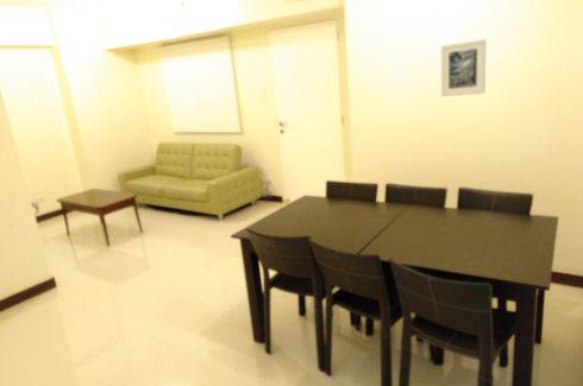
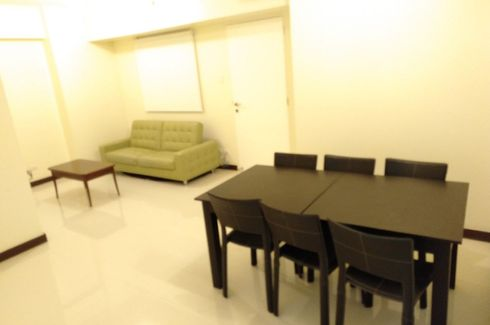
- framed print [440,38,487,97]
